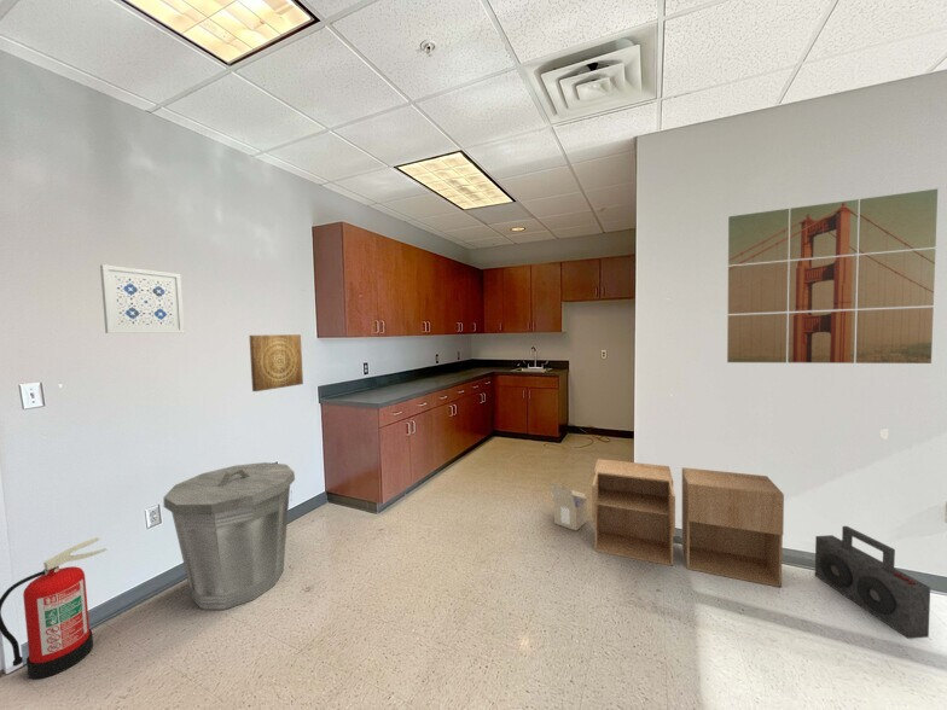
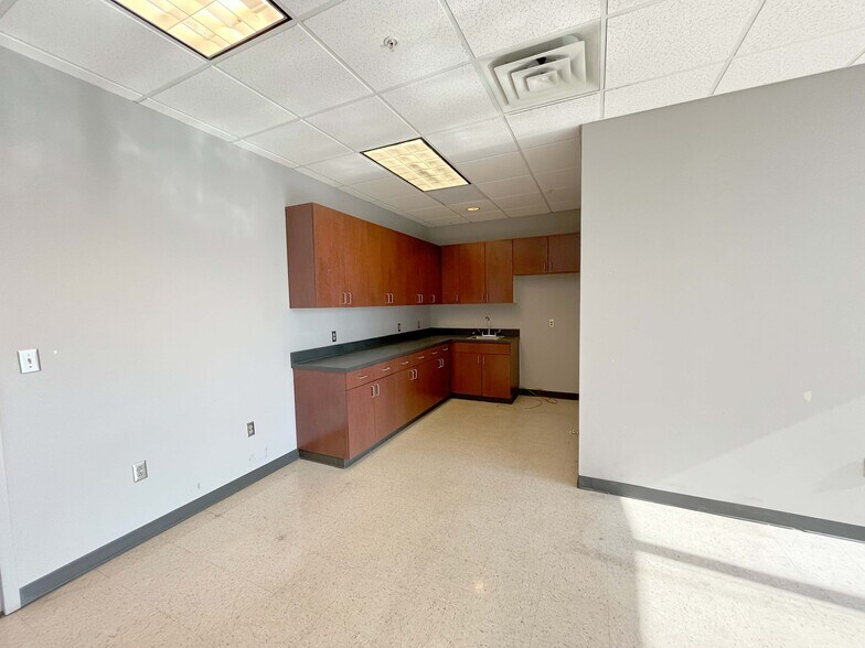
- speaker [814,525,931,640]
- trash can [163,461,296,611]
- fire extinguisher [0,536,109,680]
- wall art [248,333,304,392]
- wall art [99,263,186,334]
- cardboard box [548,483,589,531]
- wall art [726,187,939,365]
- storage cabinet [591,458,785,588]
